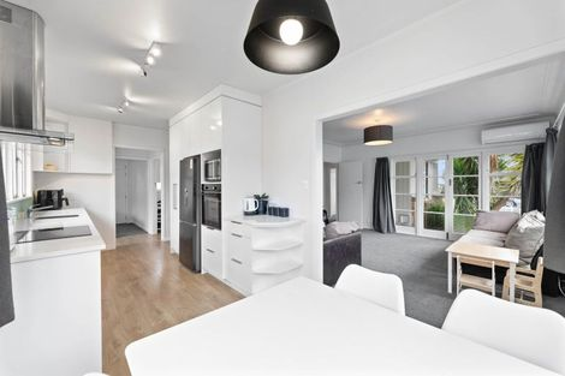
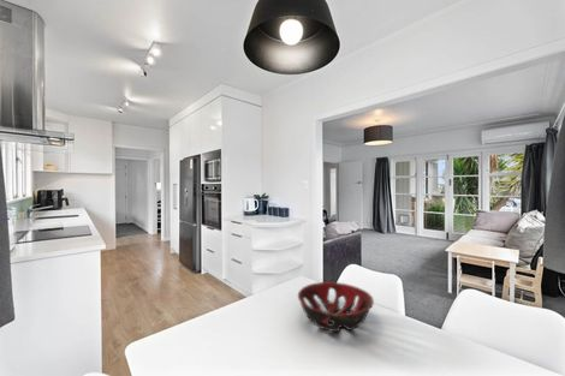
+ decorative bowl [297,281,375,333]
